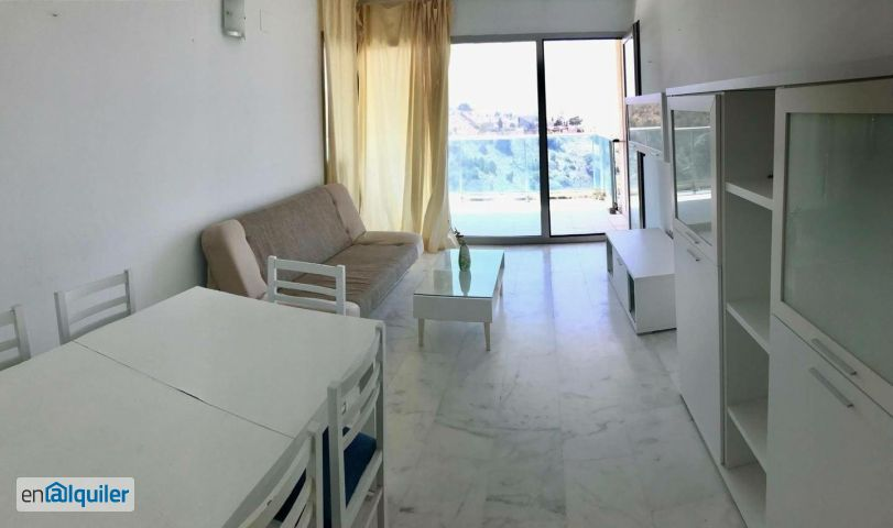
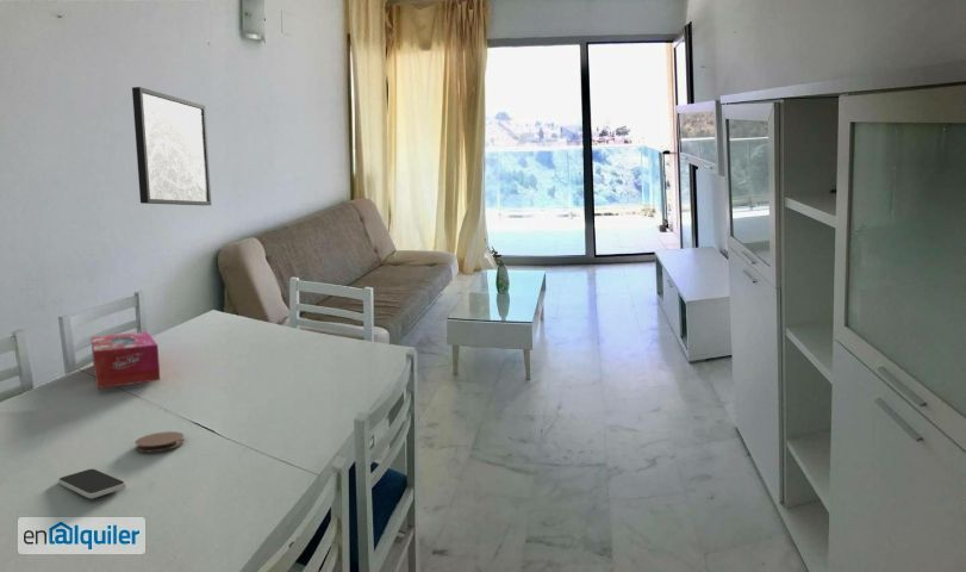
+ coaster [133,430,186,453]
+ wall art [131,86,212,206]
+ tissue box [91,330,161,390]
+ smartphone [57,468,127,499]
